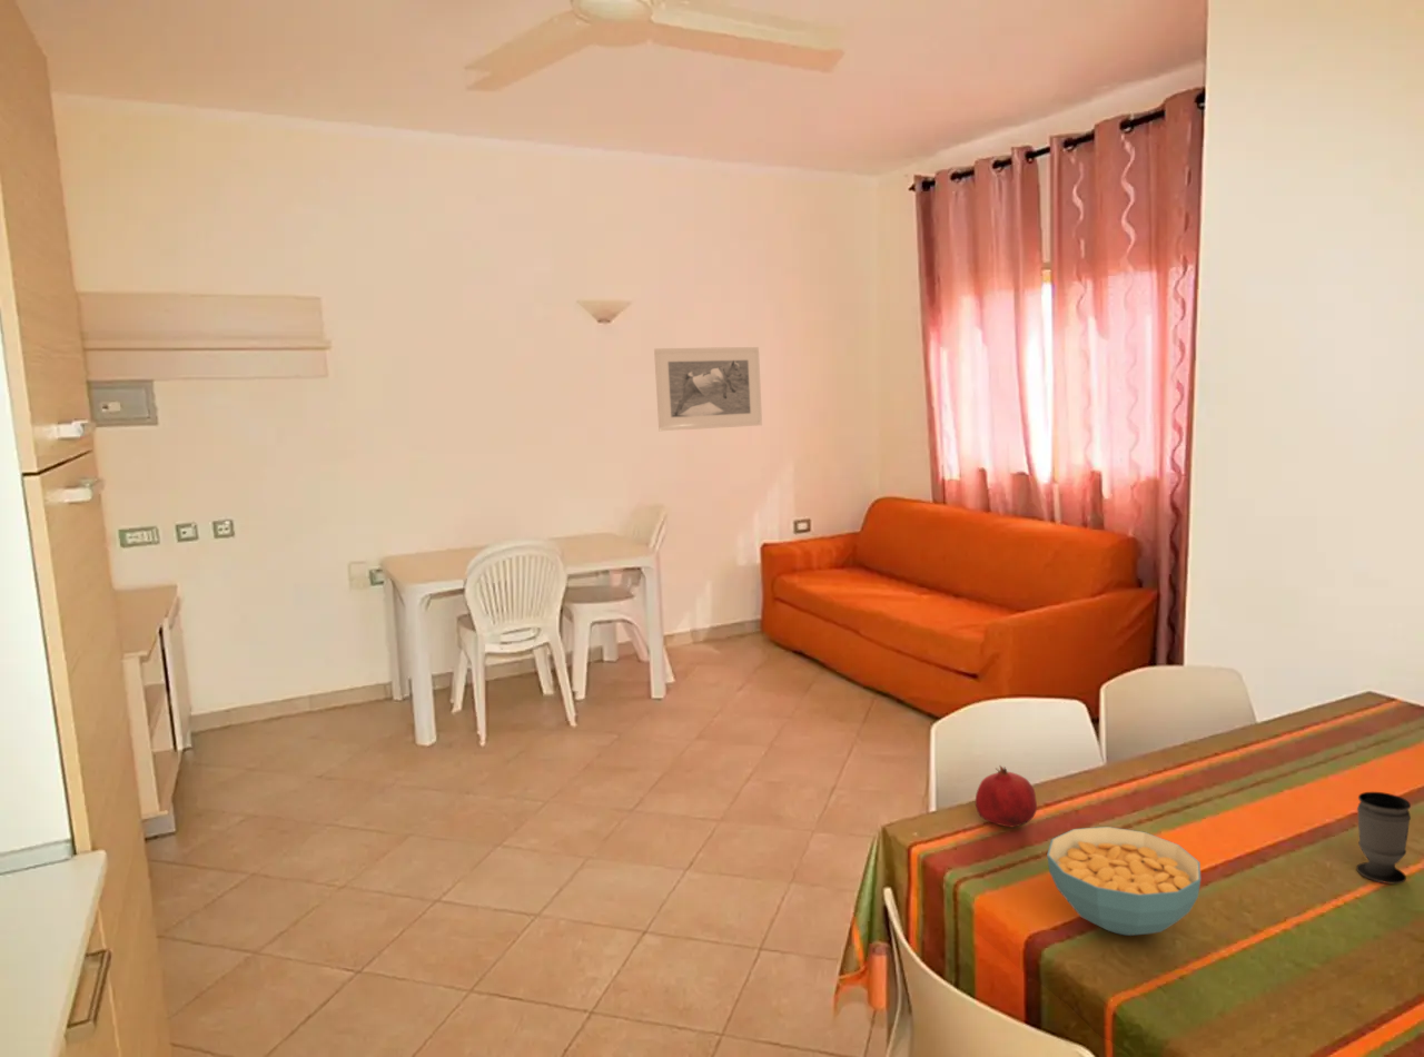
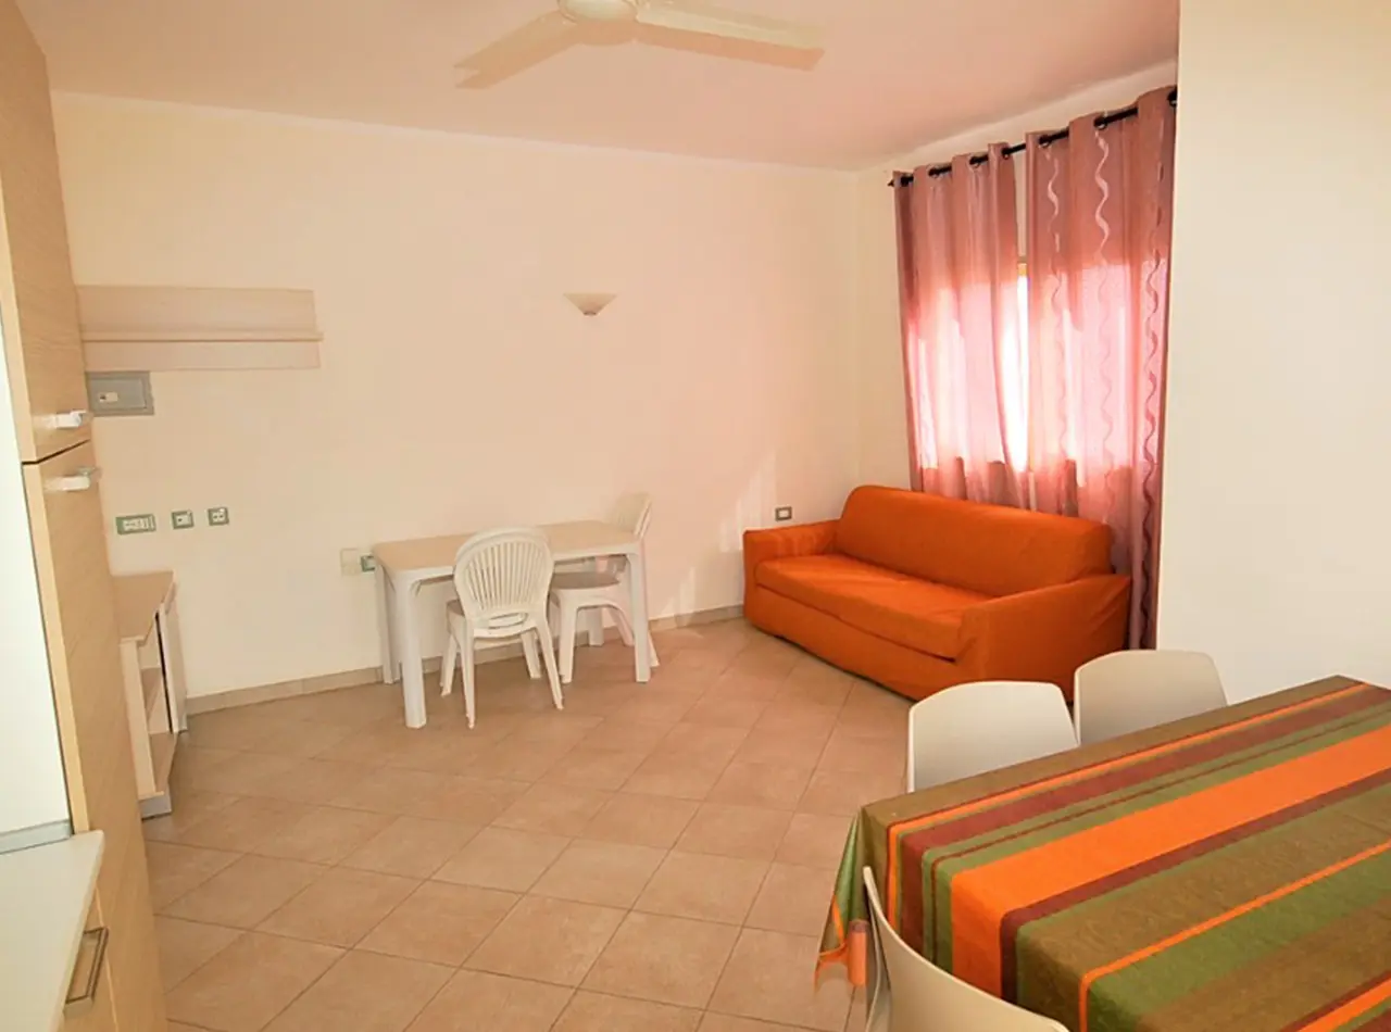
- cup [1355,791,1412,885]
- cereal bowl [1046,826,1202,937]
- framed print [653,346,763,432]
- fruit [975,764,1038,828]
